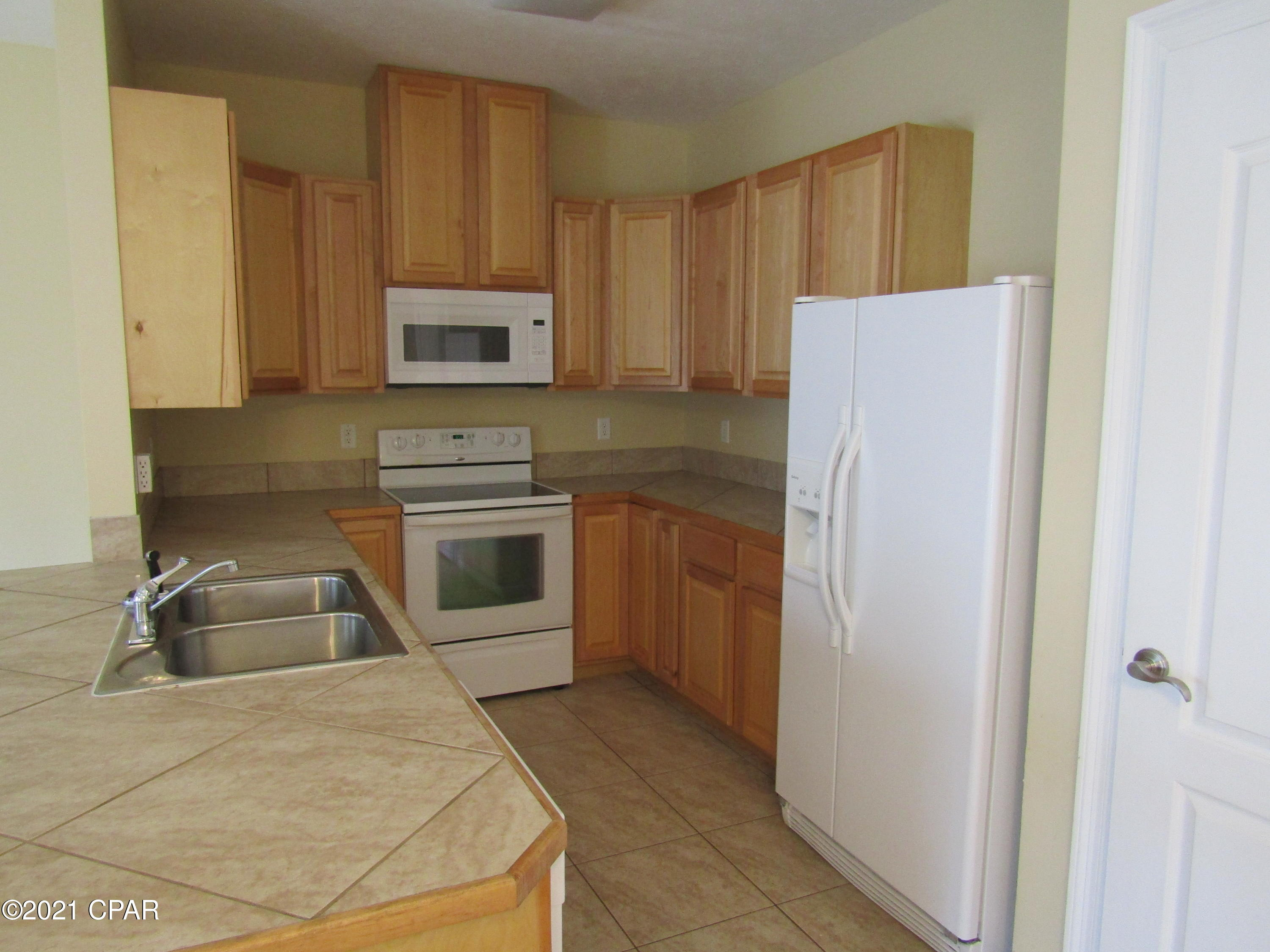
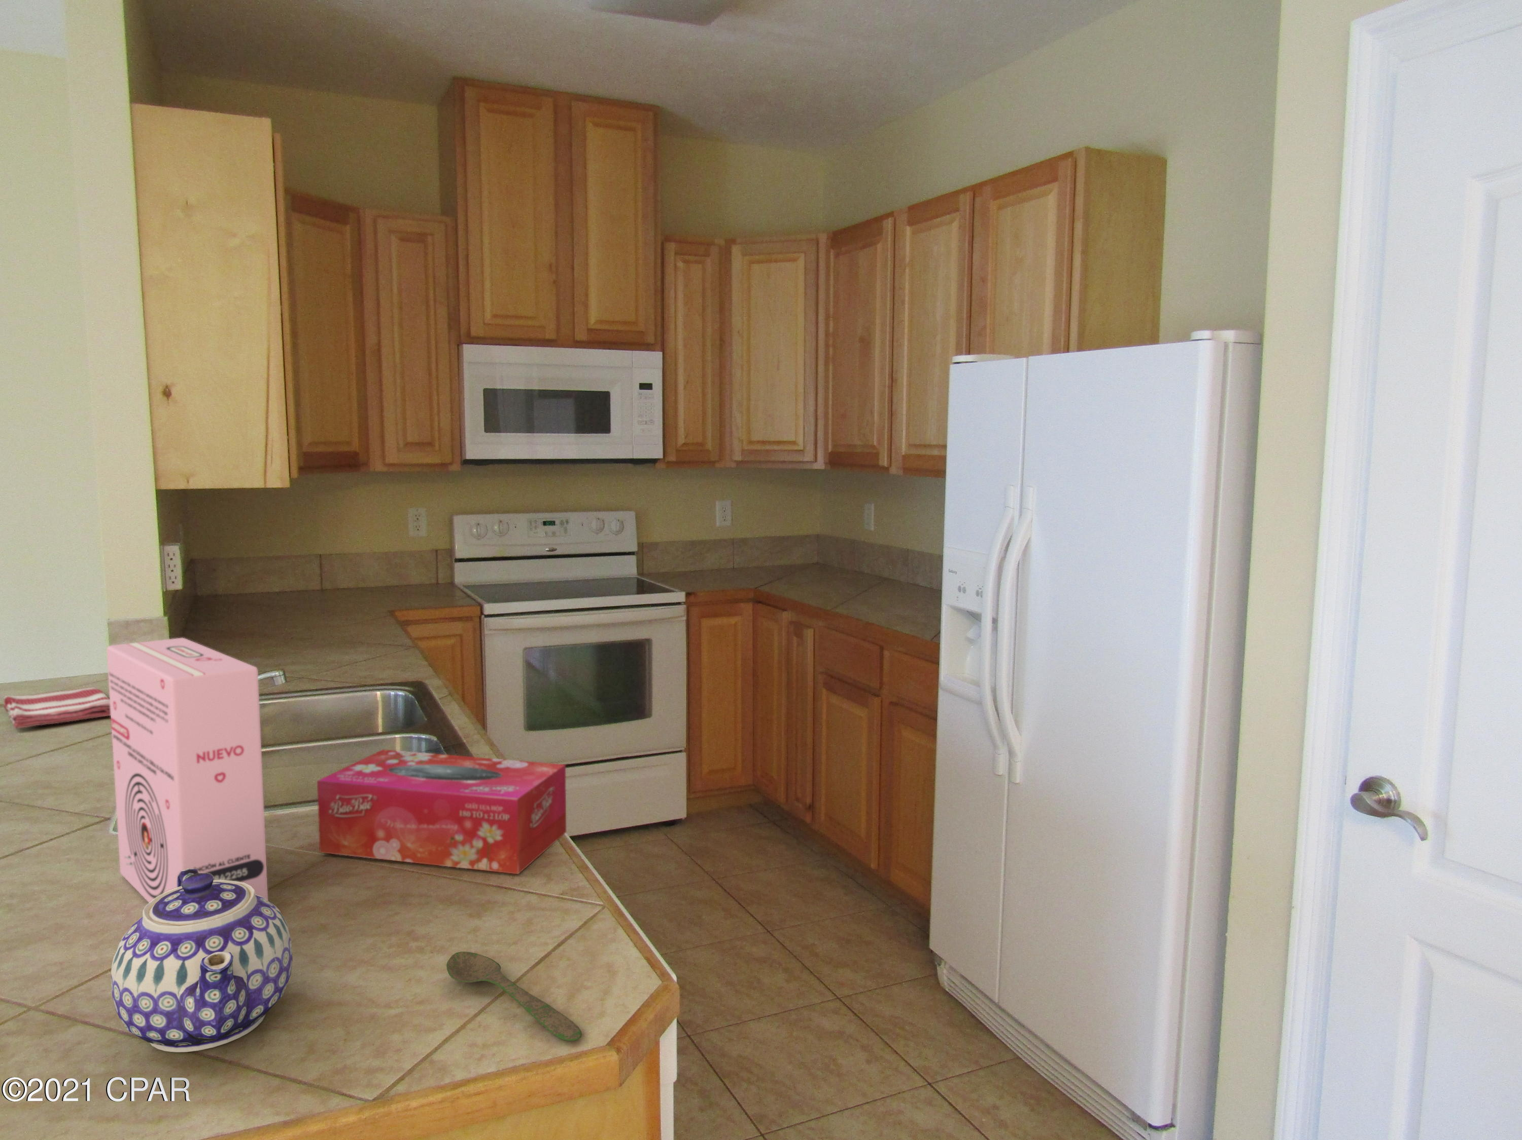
+ spoon [446,951,582,1042]
+ teapot [110,868,294,1053]
+ tissue box [316,748,567,874]
+ dish towel [4,686,110,729]
+ cereal box [105,637,268,903]
